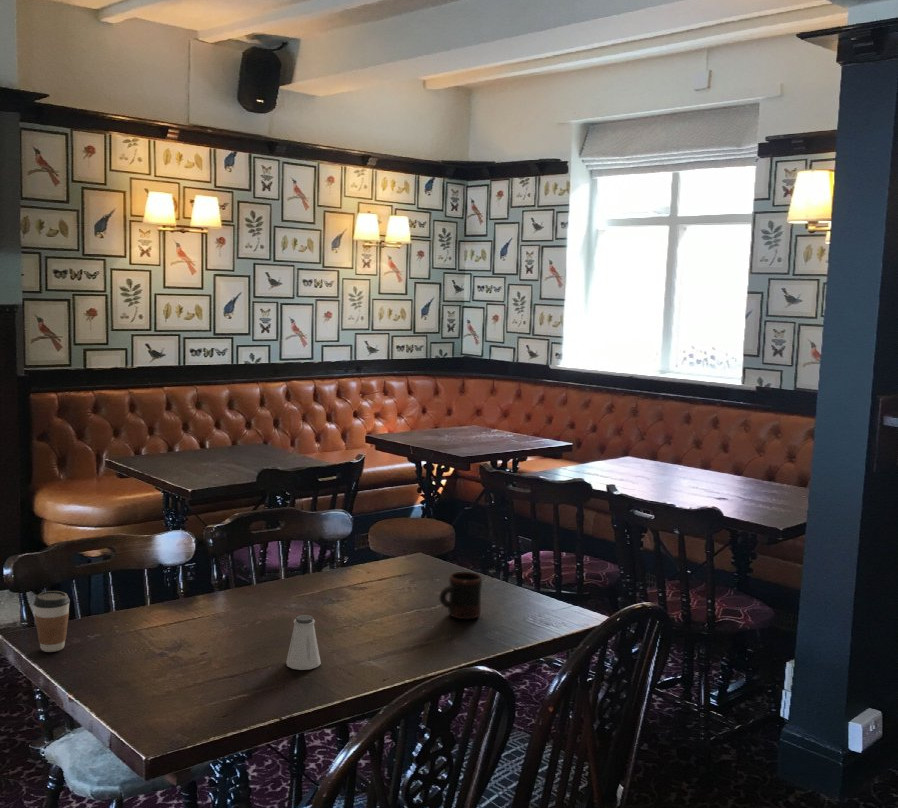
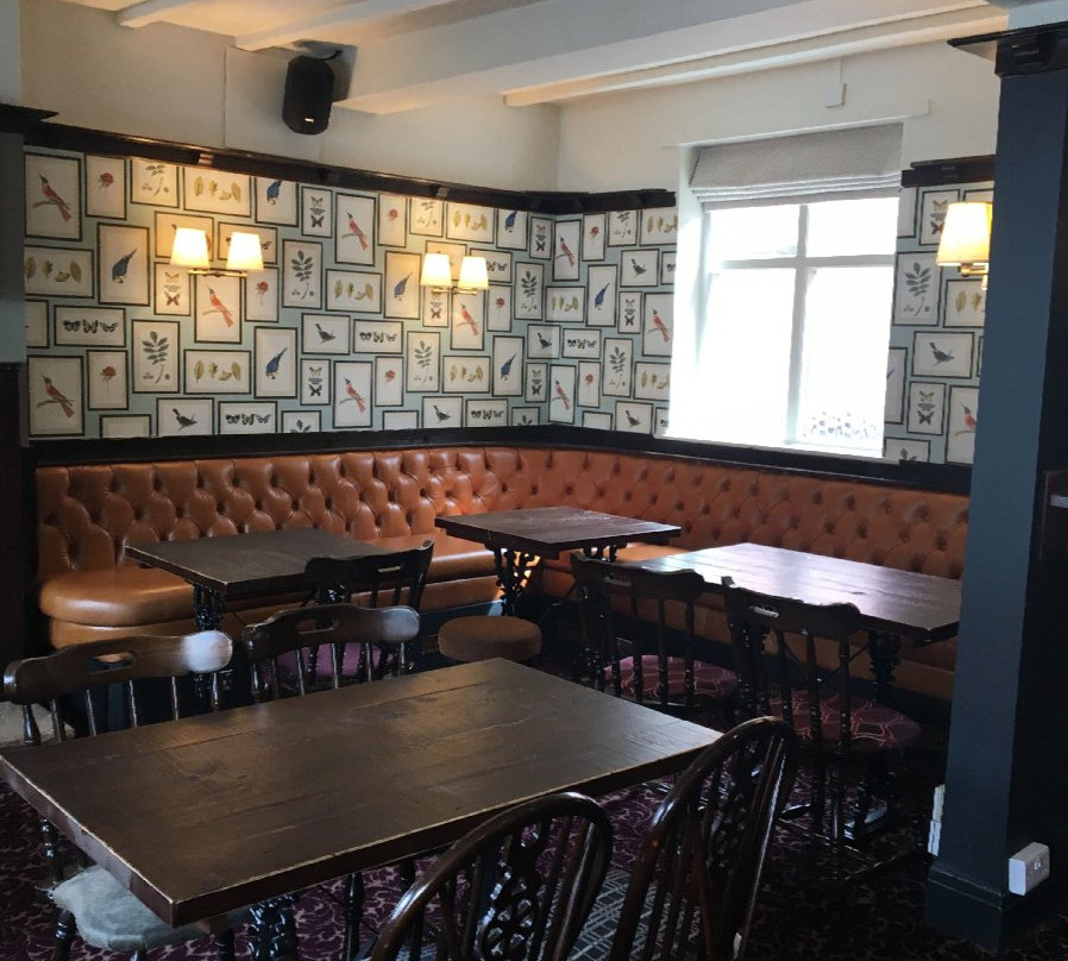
- coffee cup [33,590,71,653]
- mug [438,571,484,620]
- saltshaker [285,614,322,671]
